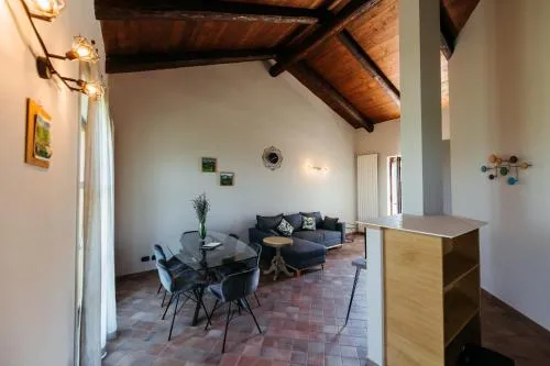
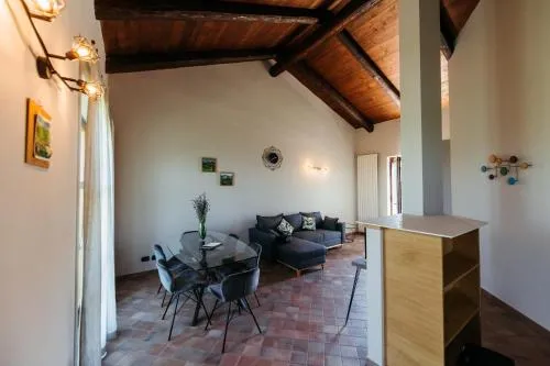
- side table [262,235,295,281]
